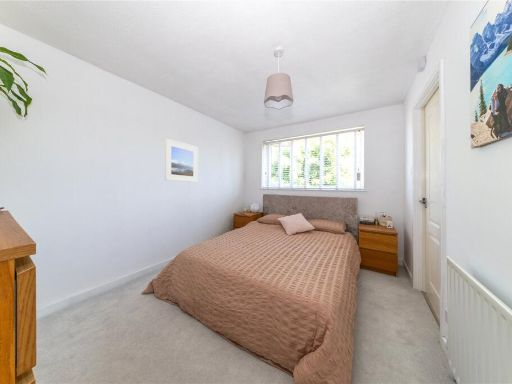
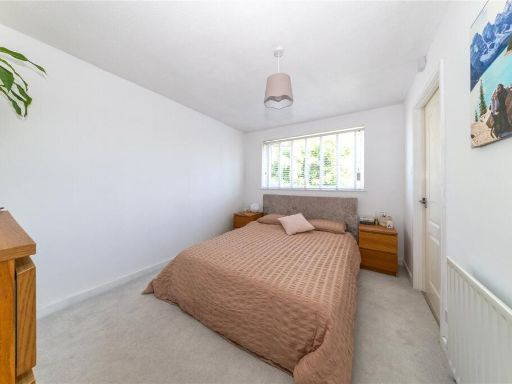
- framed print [164,138,199,183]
